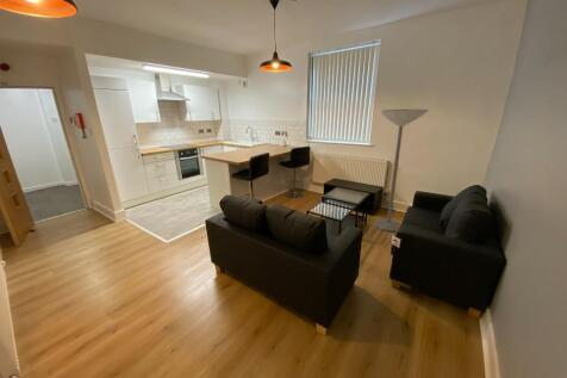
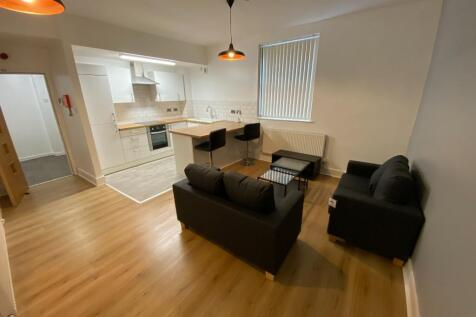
- floor lamp [373,109,430,233]
